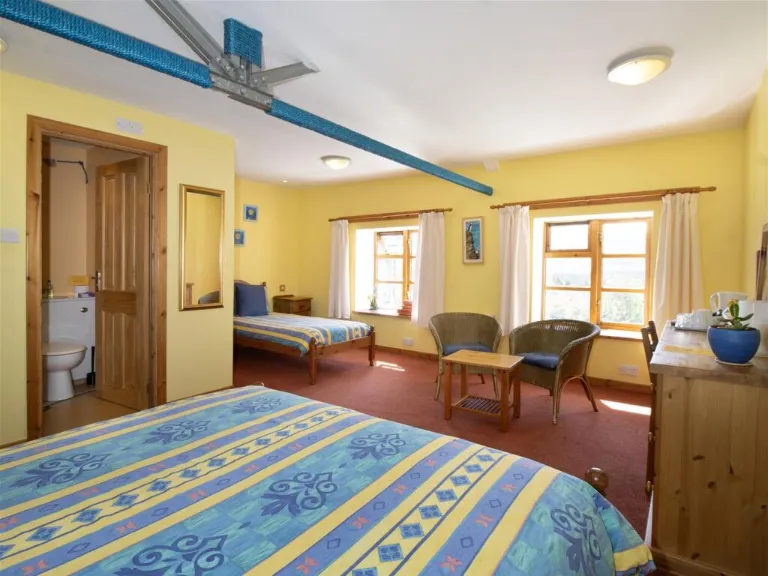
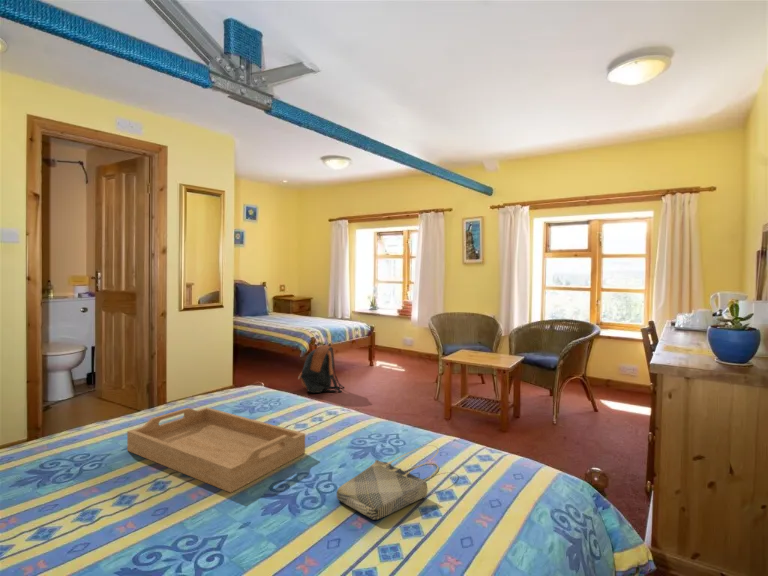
+ tote bag [336,444,440,521]
+ backpack [297,342,345,394]
+ serving tray [126,406,306,494]
